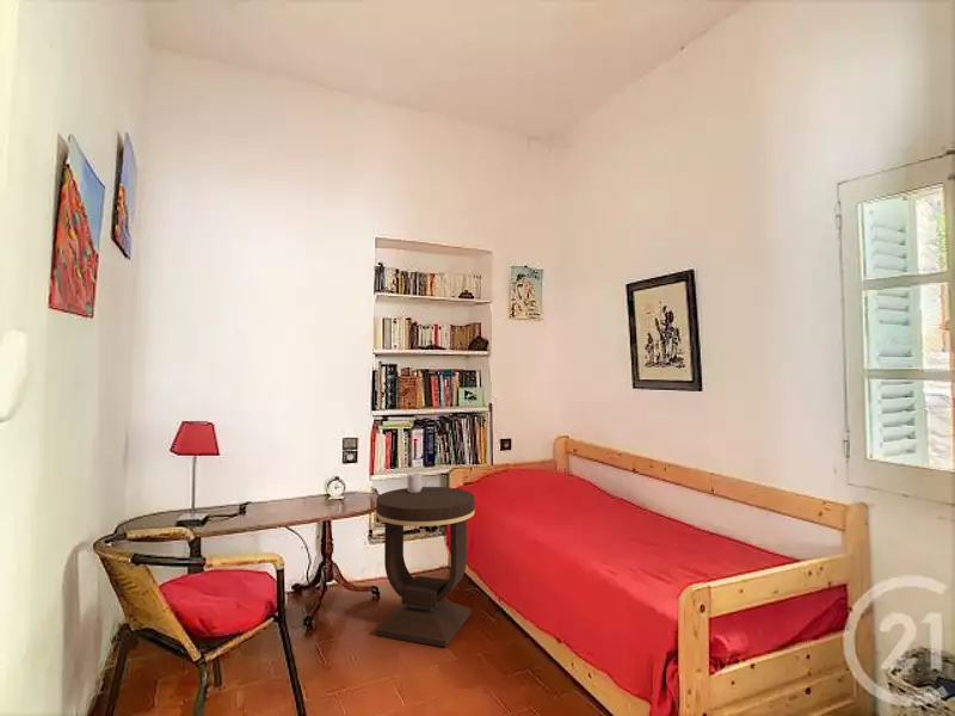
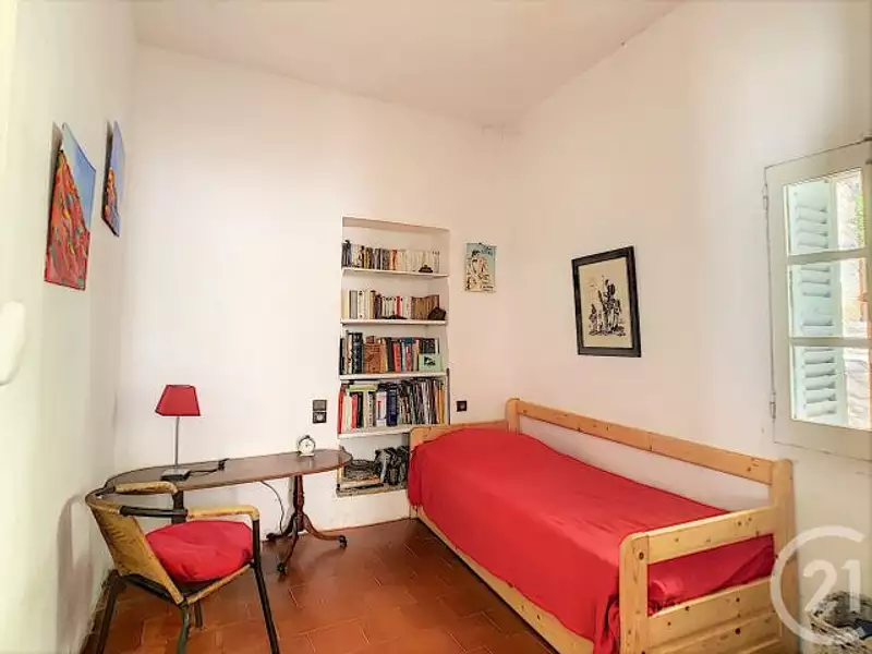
- side table [375,486,476,648]
- mug [406,470,429,493]
